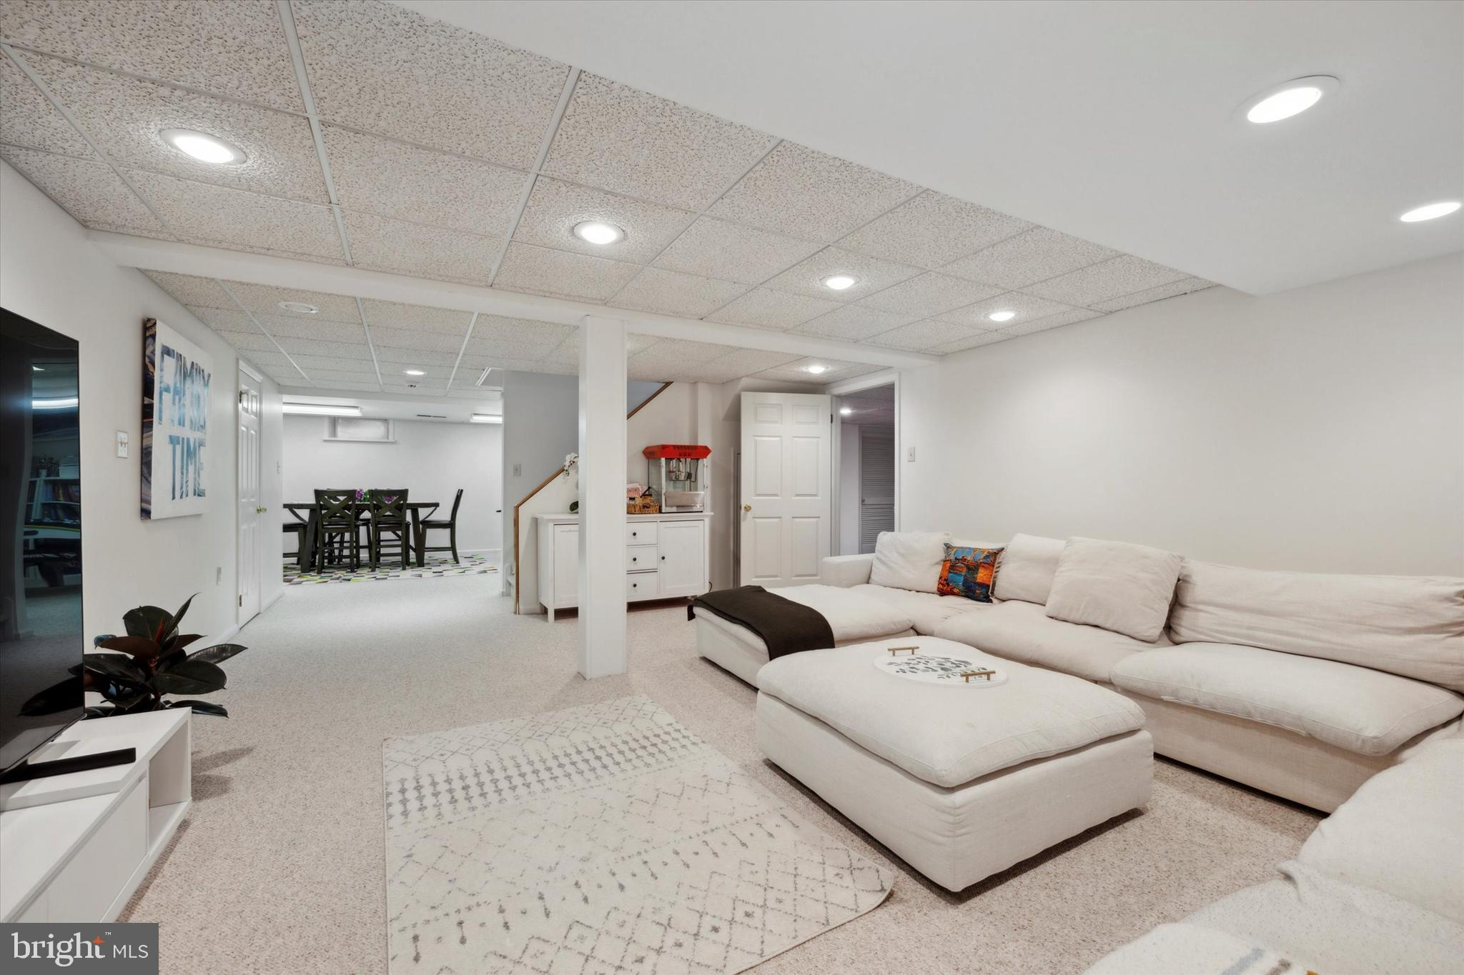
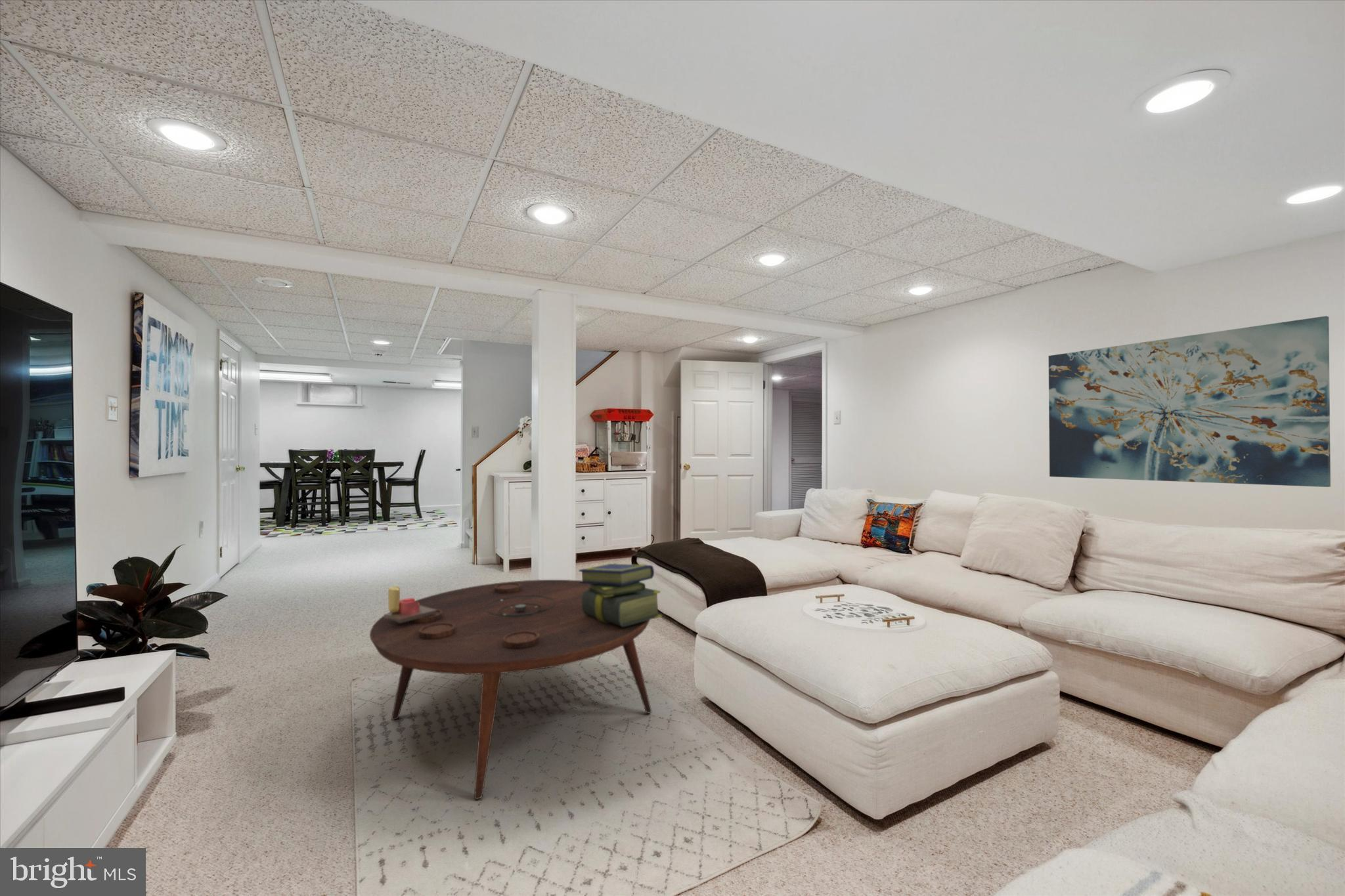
+ candle [383,586,437,623]
+ wall art [1048,315,1331,488]
+ stack of books [578,563,662,627]
+ coffee table [369,579,652,800]
